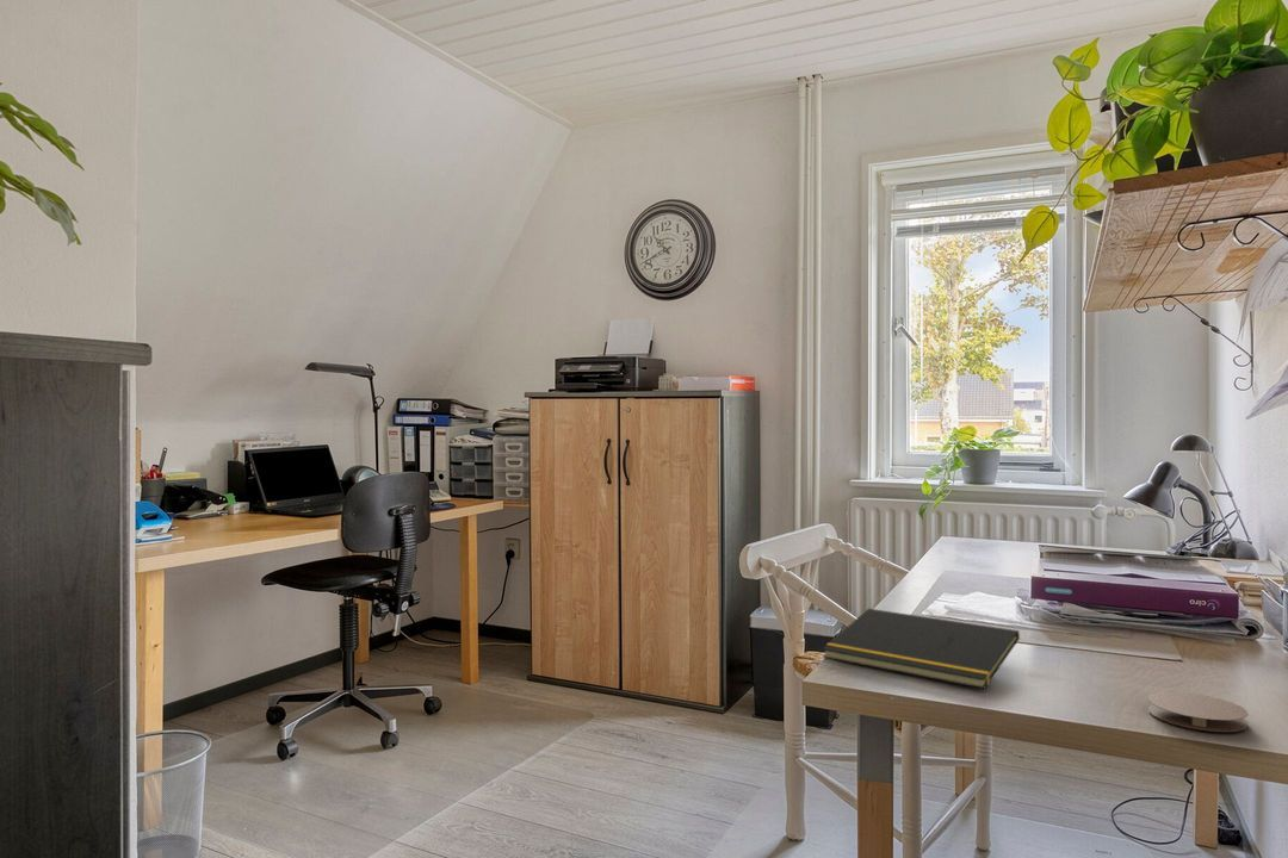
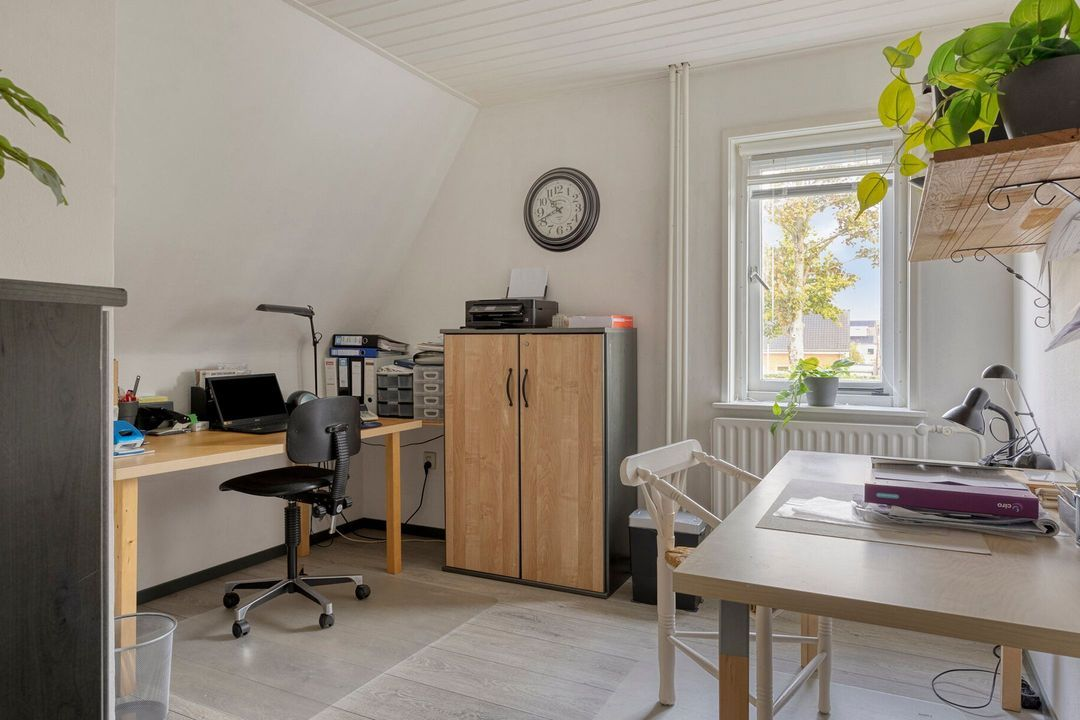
- coaster [1147,691,1250,733]
- notepad [822,608,1021,690]
